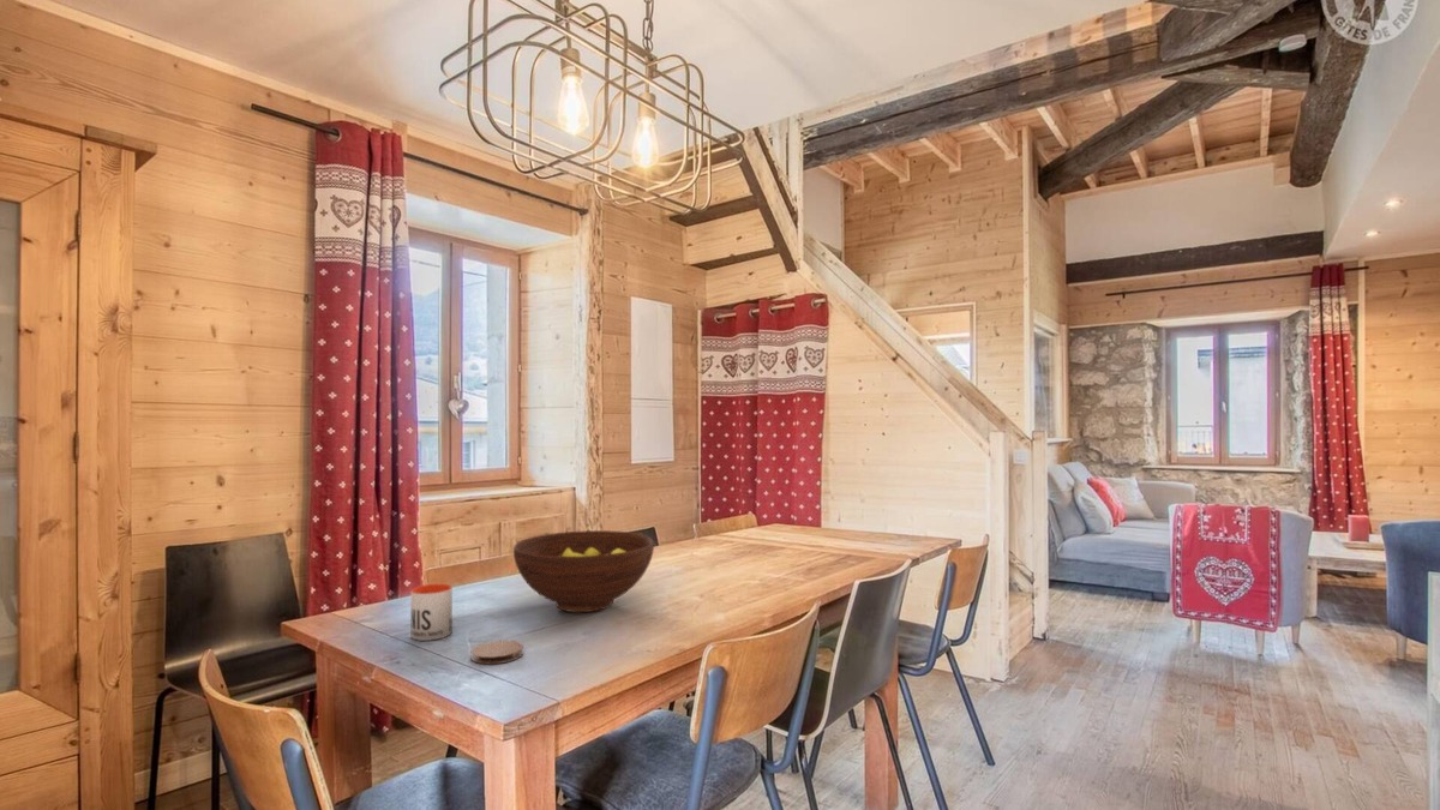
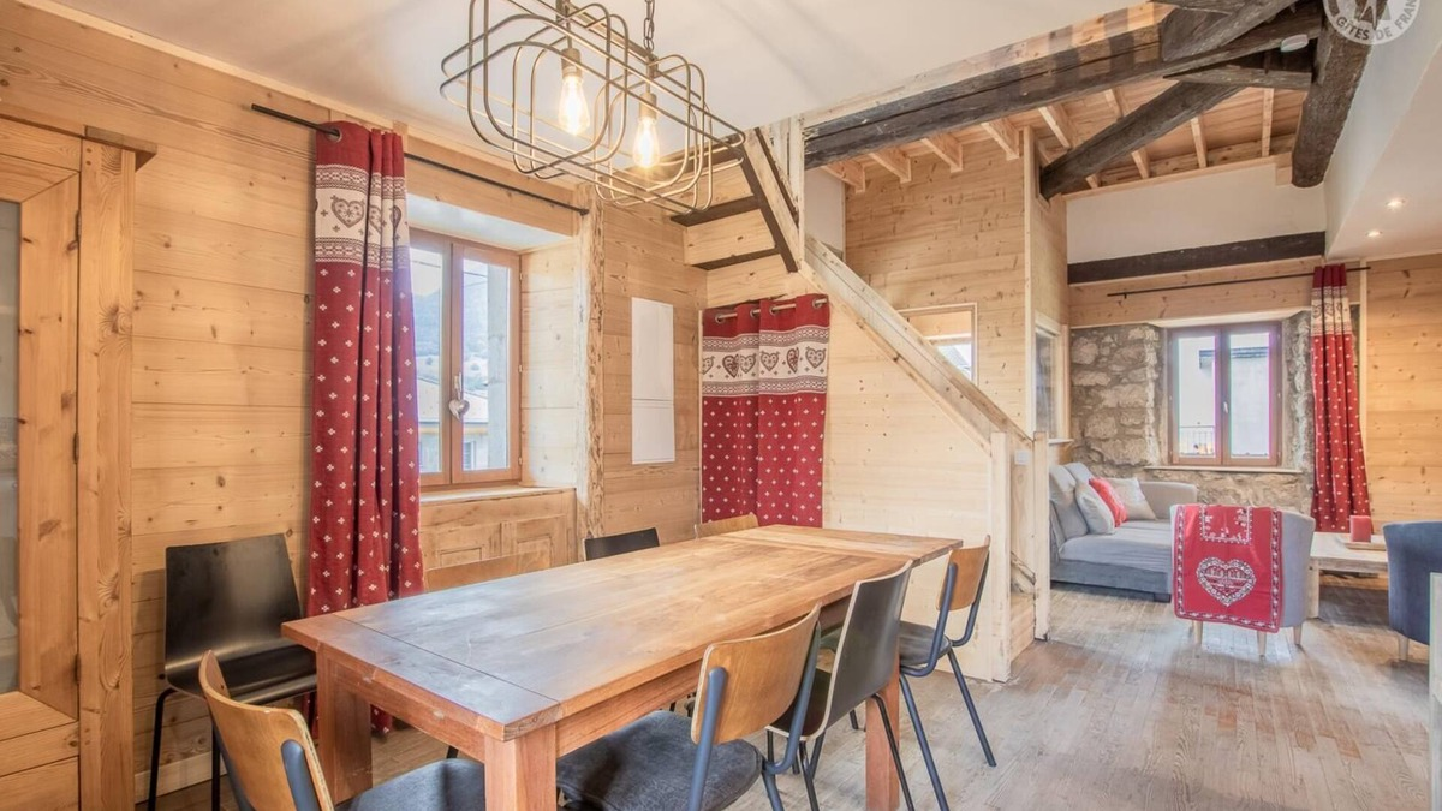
- coaster [470,638,524,665]
- fruit bowl [512,529,655,613]
- mug [410,583,454,642]
